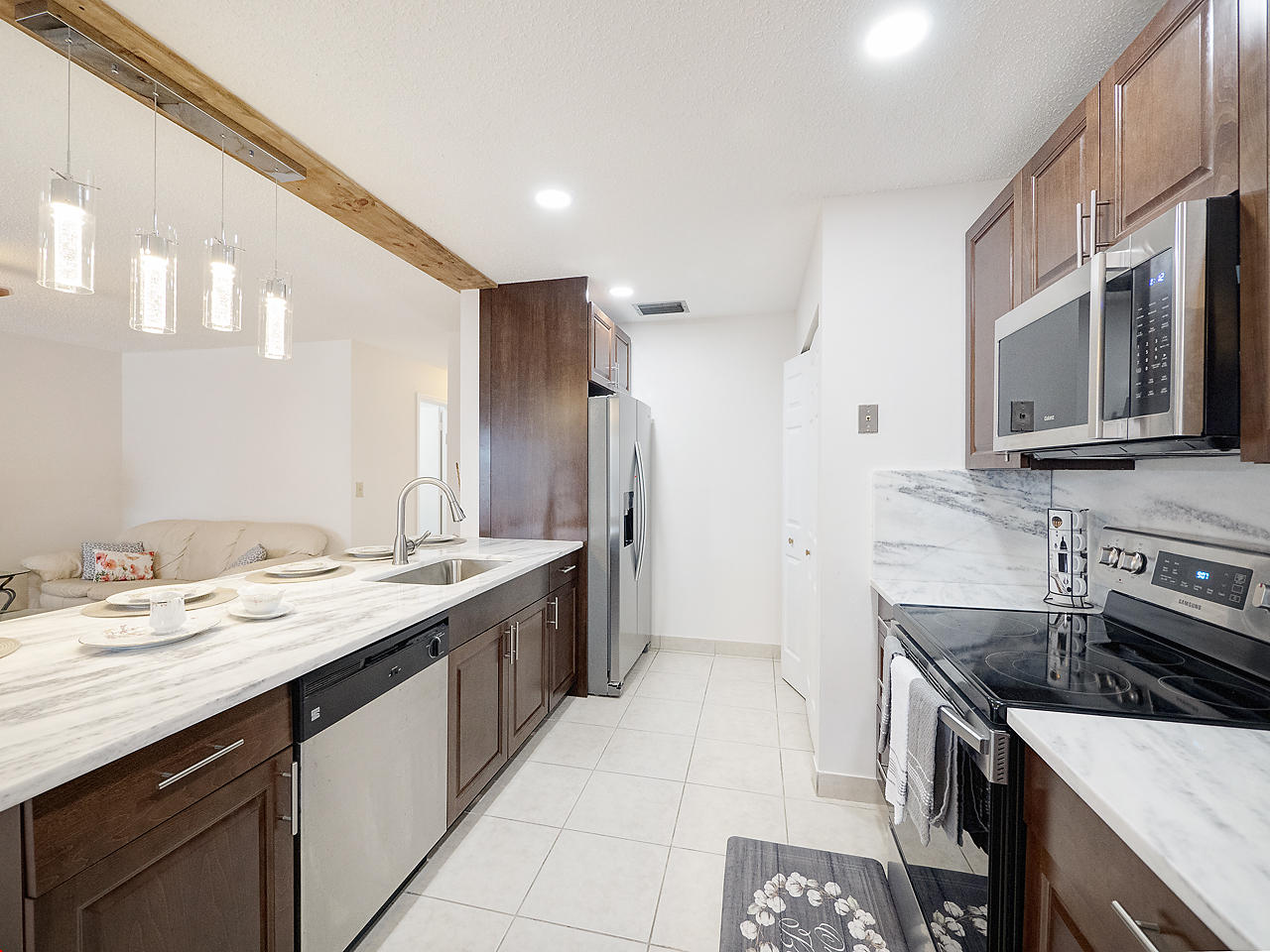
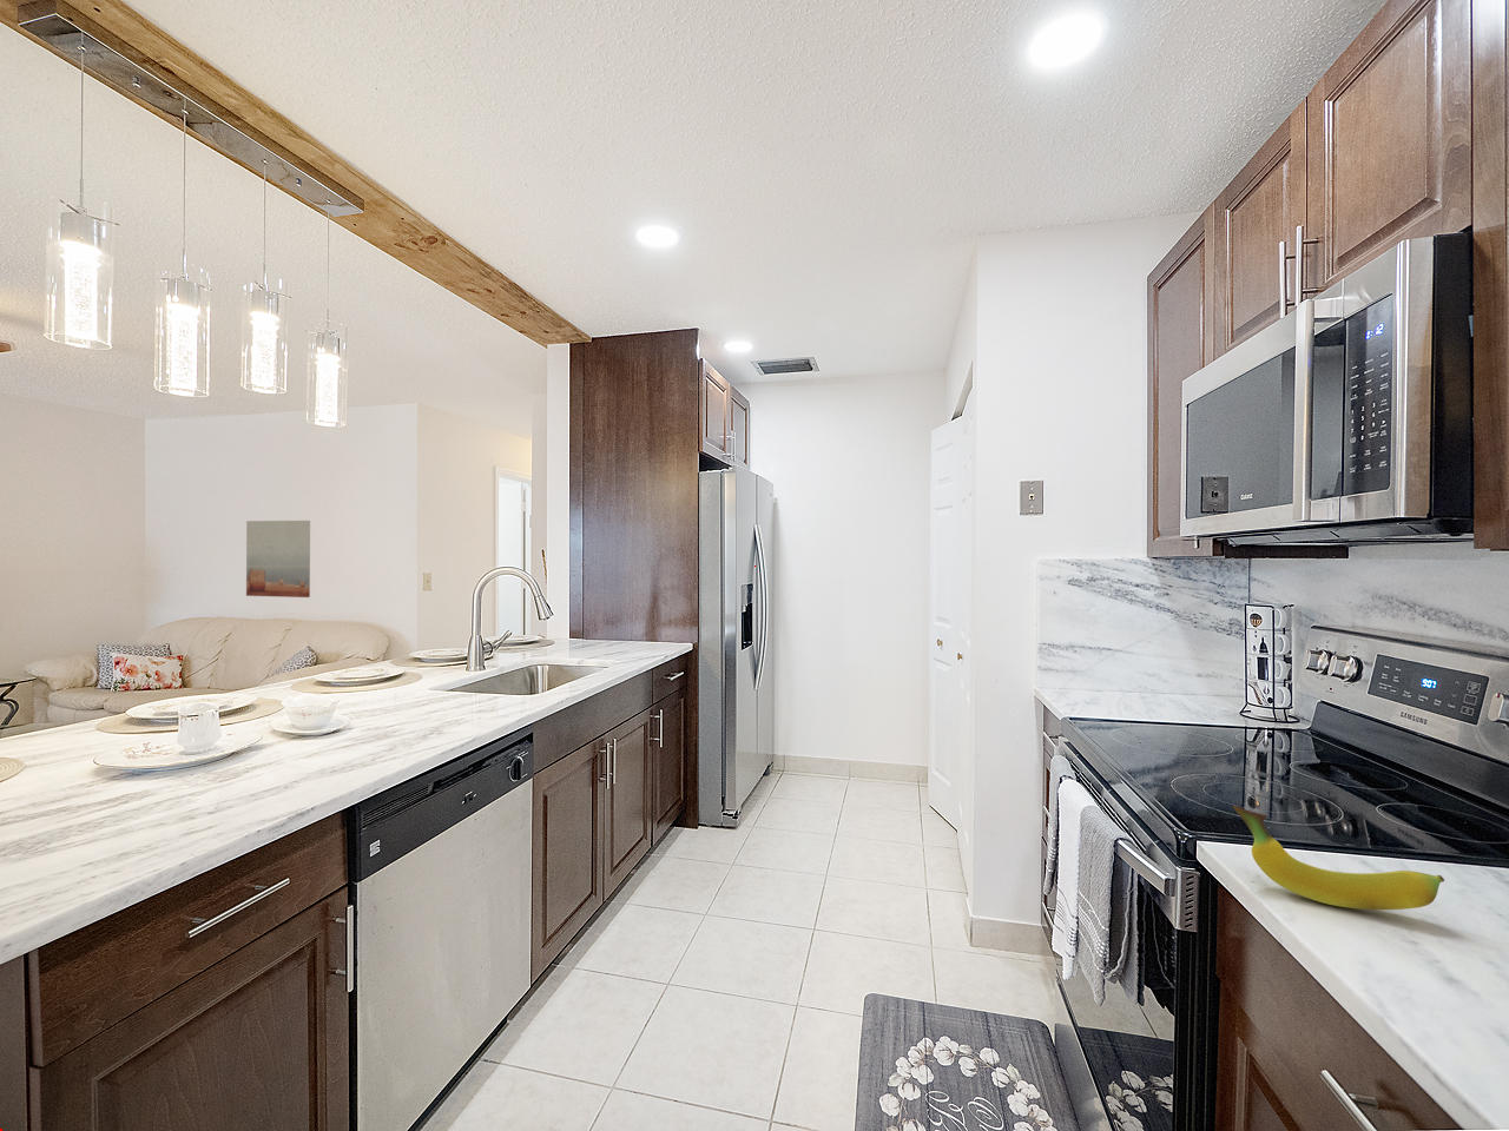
+ wall art [245,519,311,599]
+ fruit [1232,804,1445,911]
